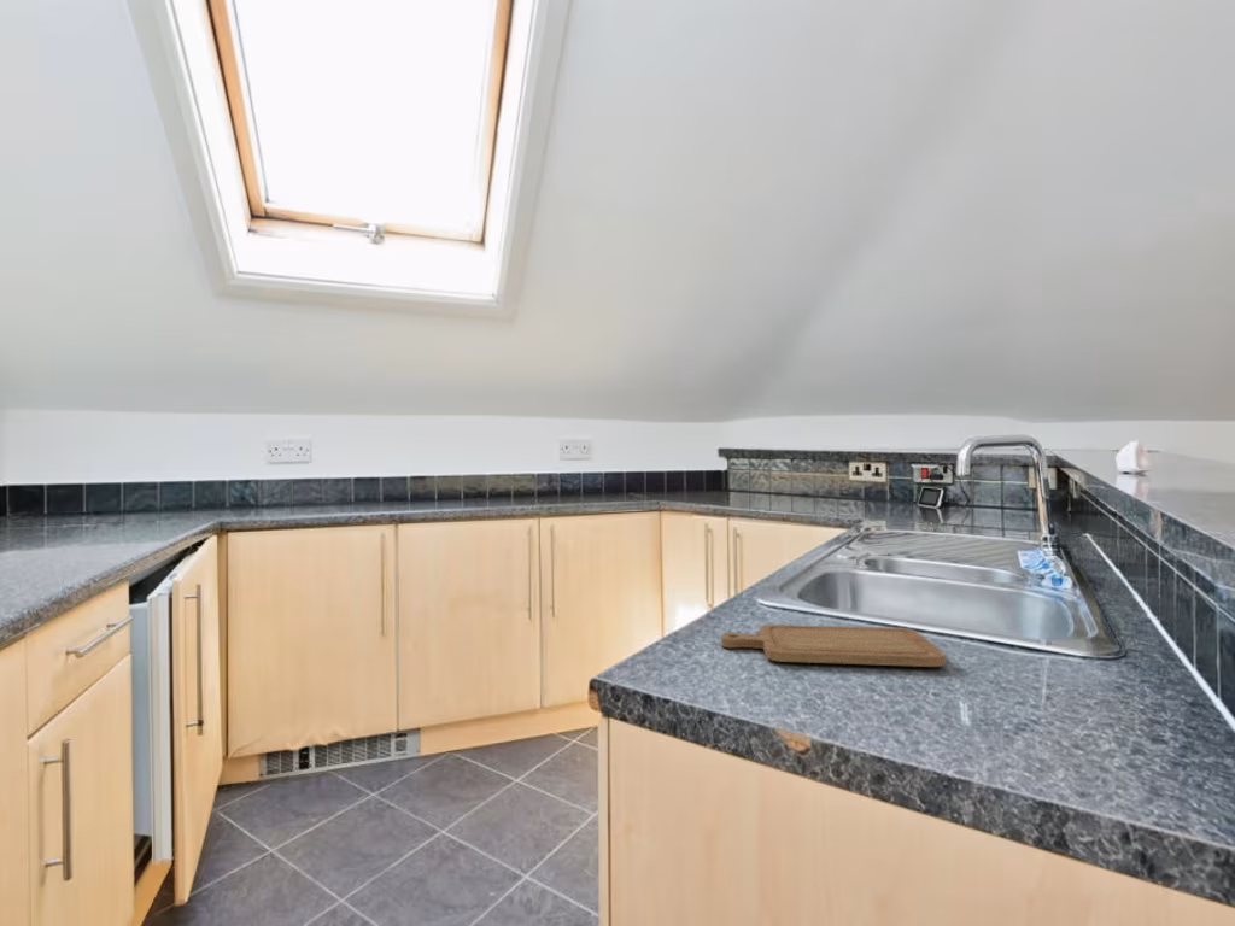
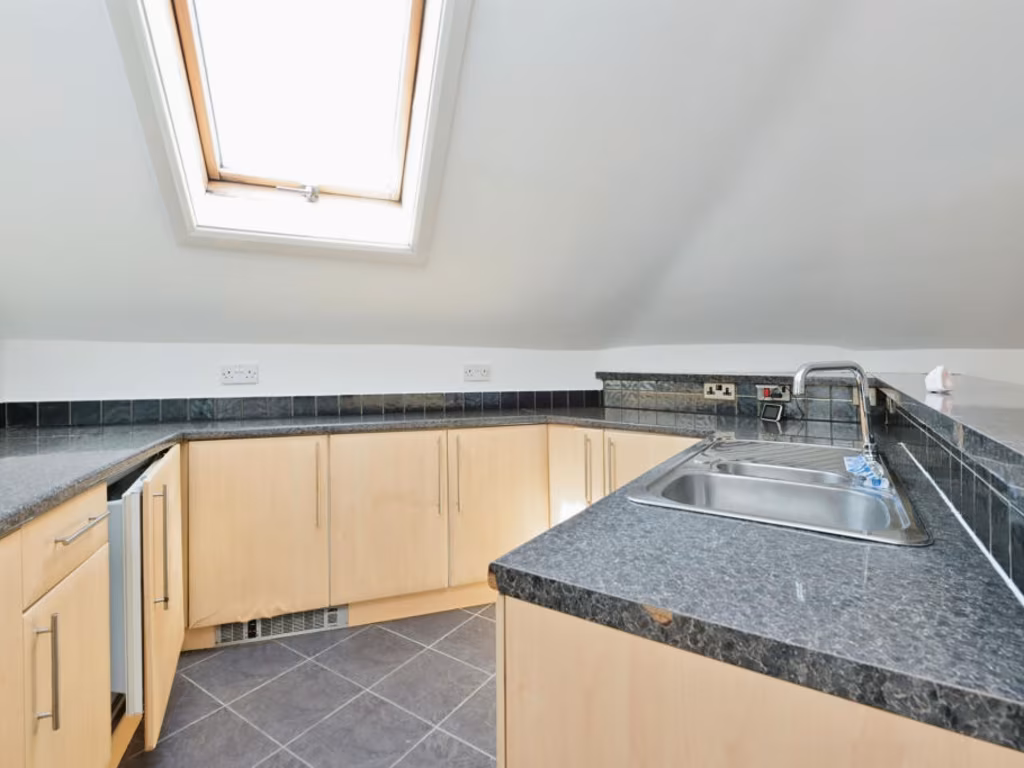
- chopping board [720,623,947,668]
